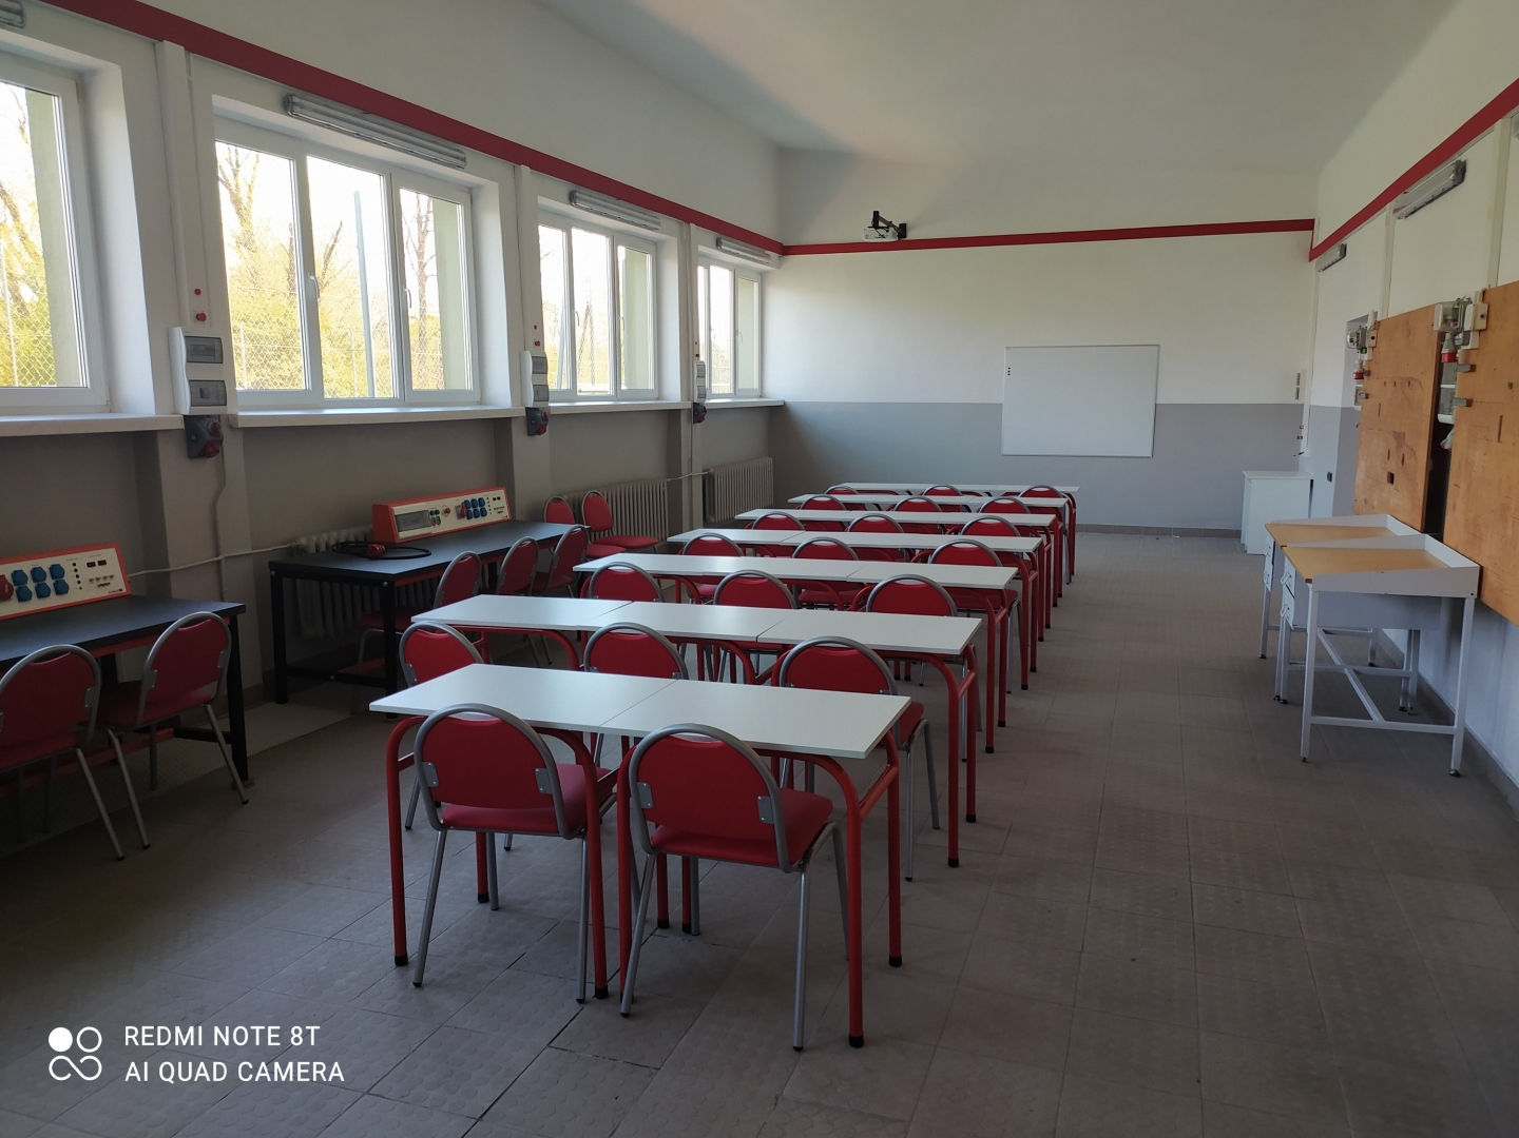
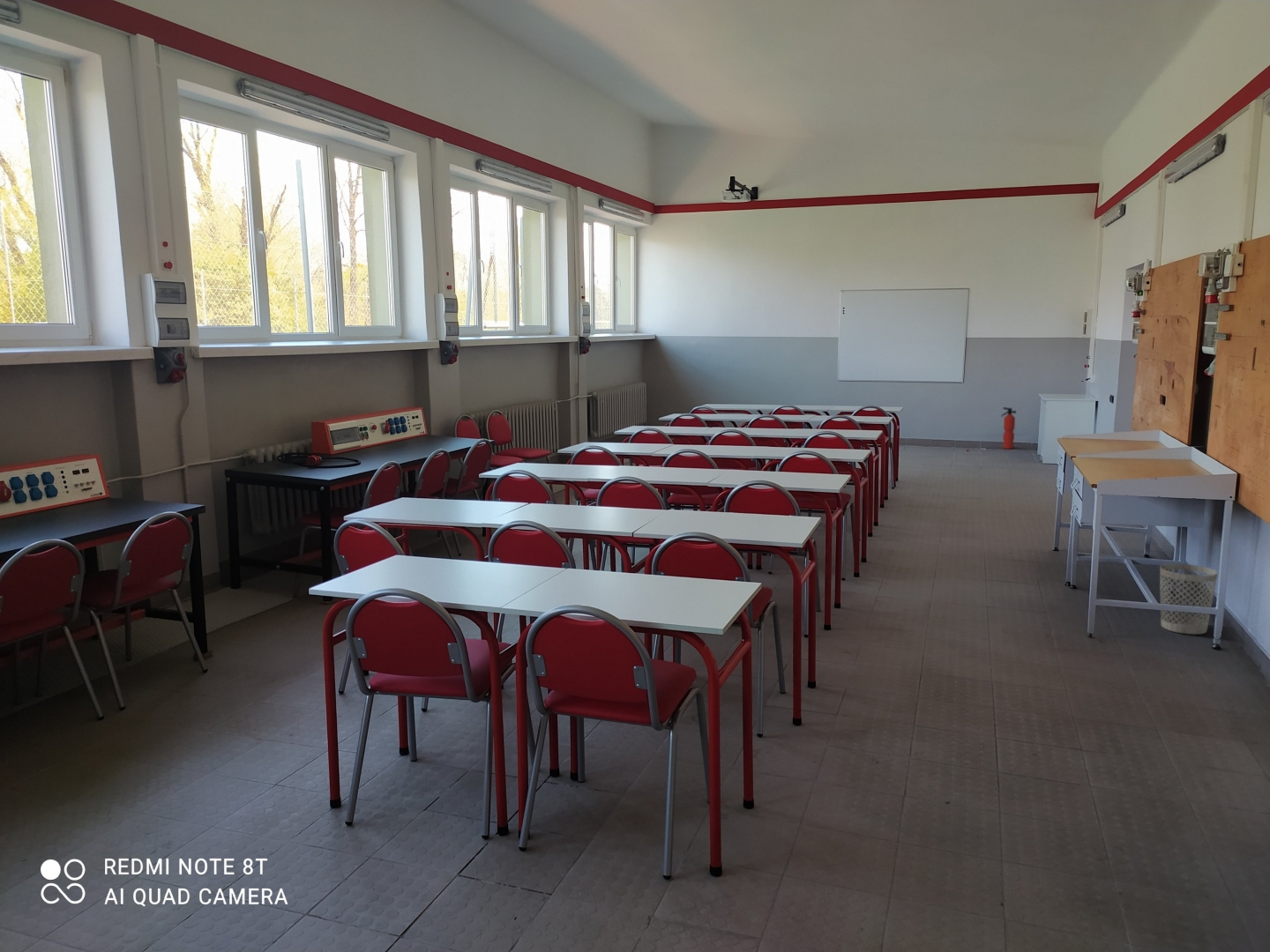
+ fire extinguisher [1001,406,1017,450]
+ wastebasket [1159,562,1219,636]
